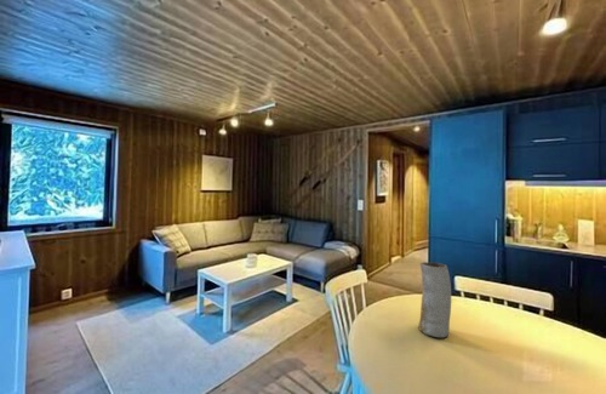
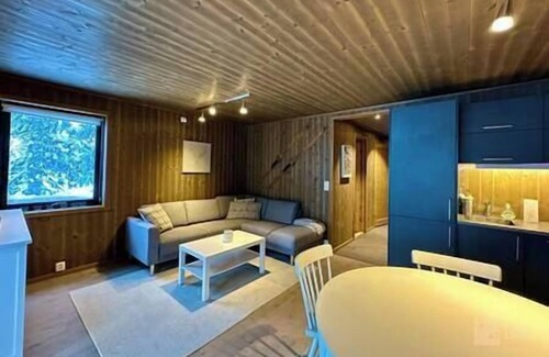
- vase [417,261,452,338]
